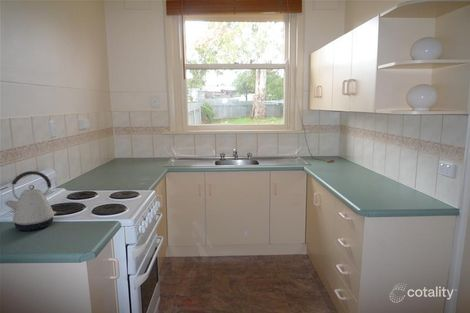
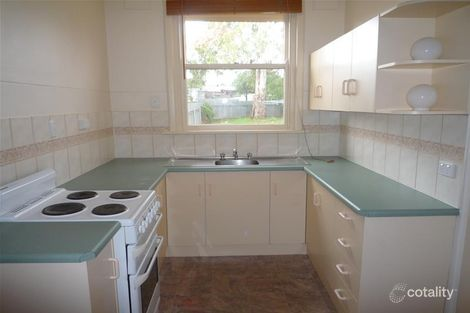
- kettle [4,170,58,231]
